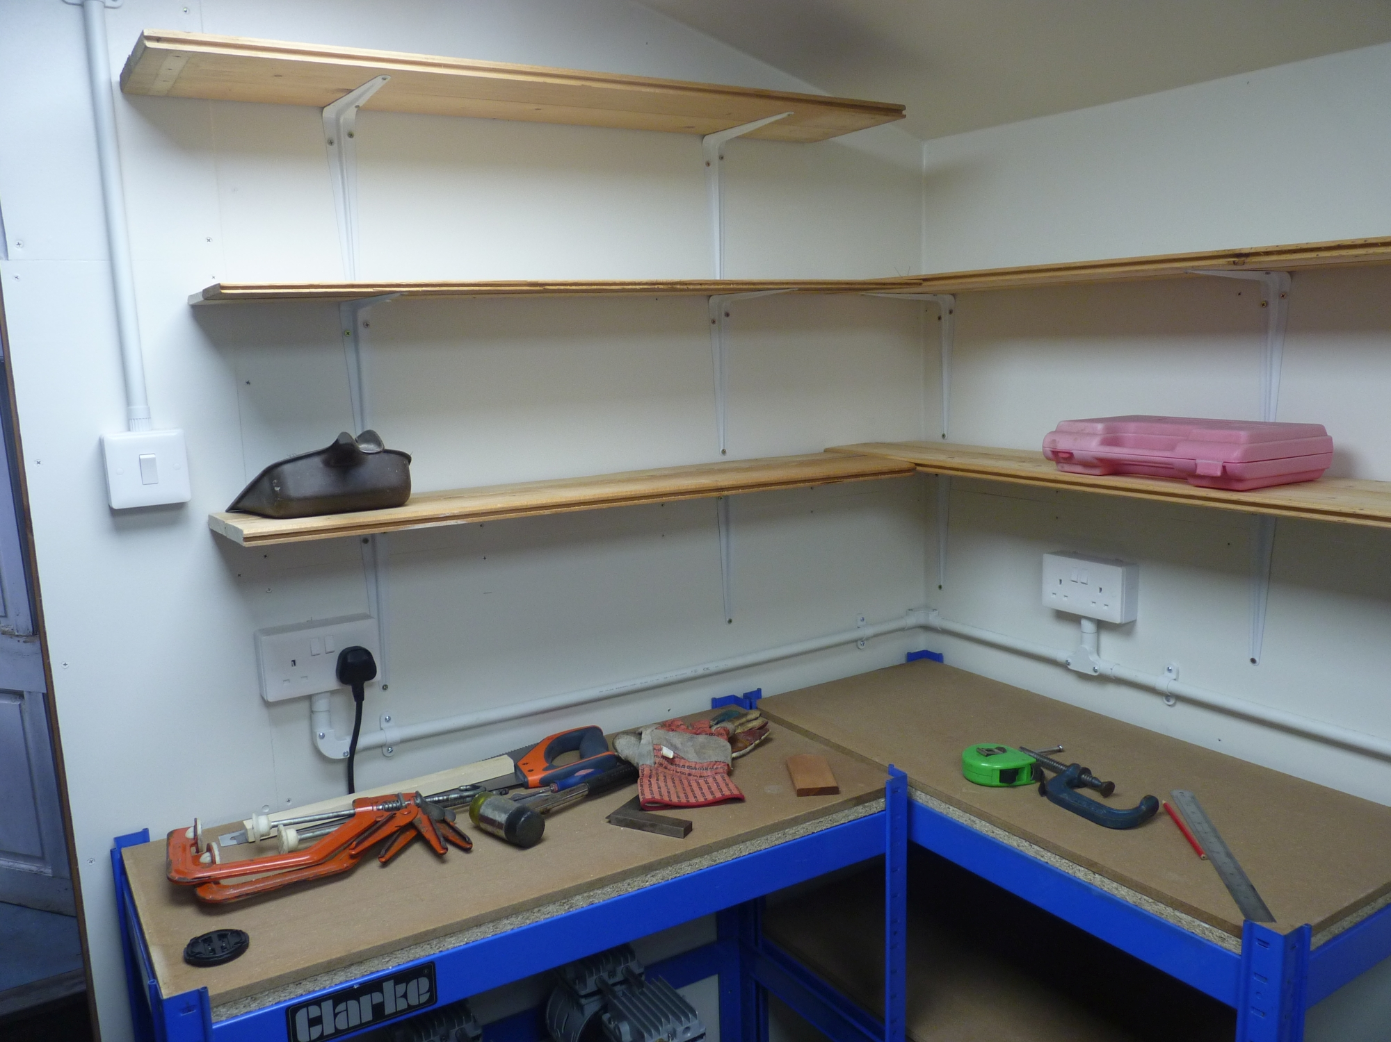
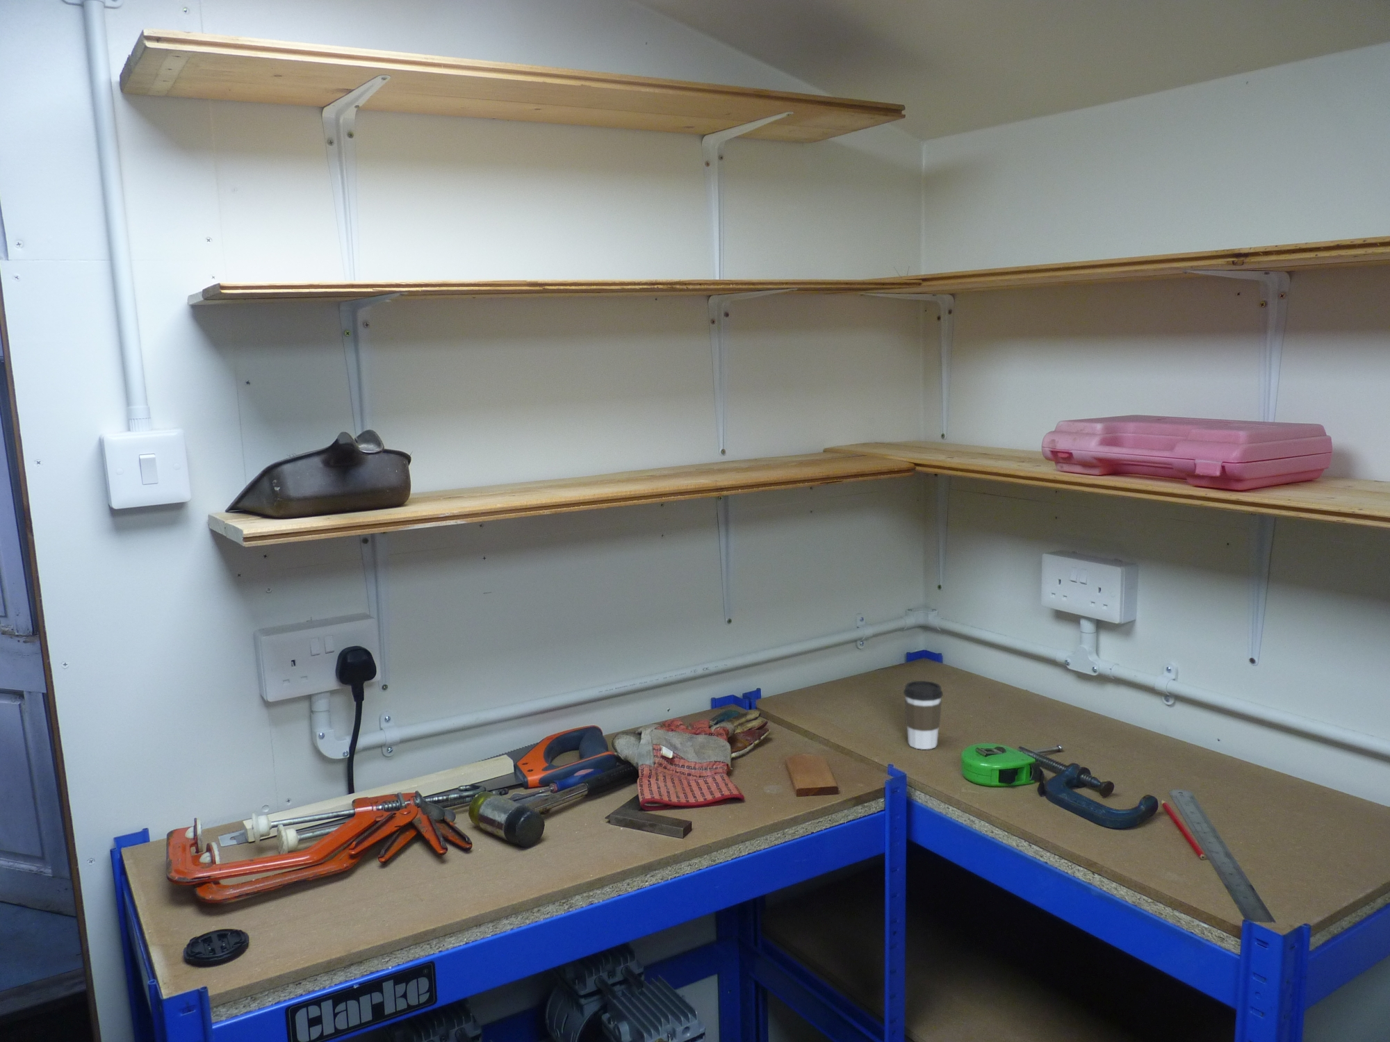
+ coffee cup [903,680,943,750]
